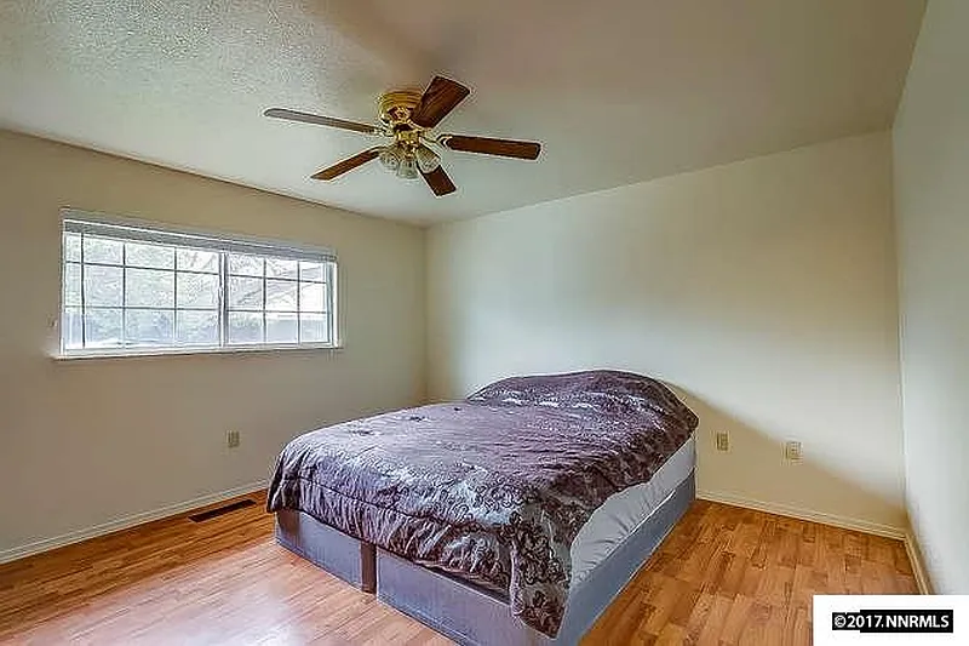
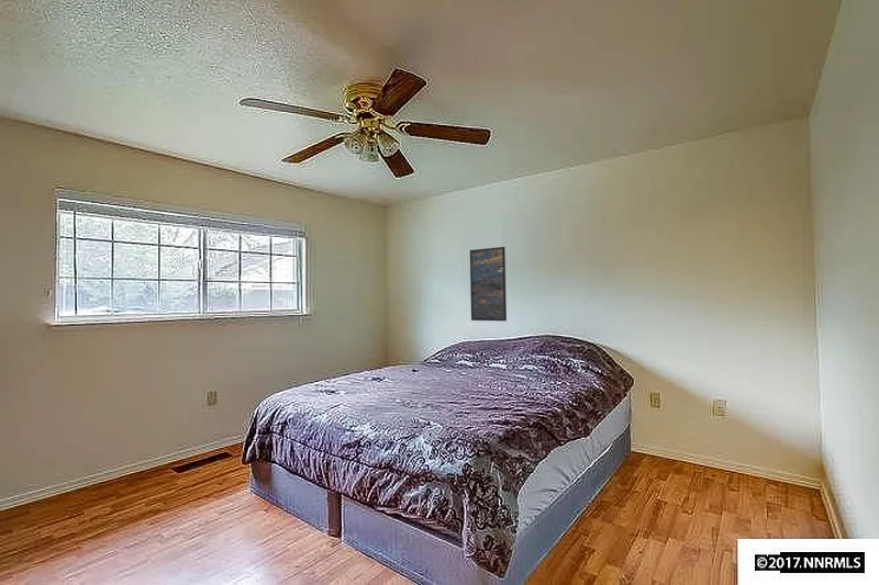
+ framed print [469,246,508,322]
